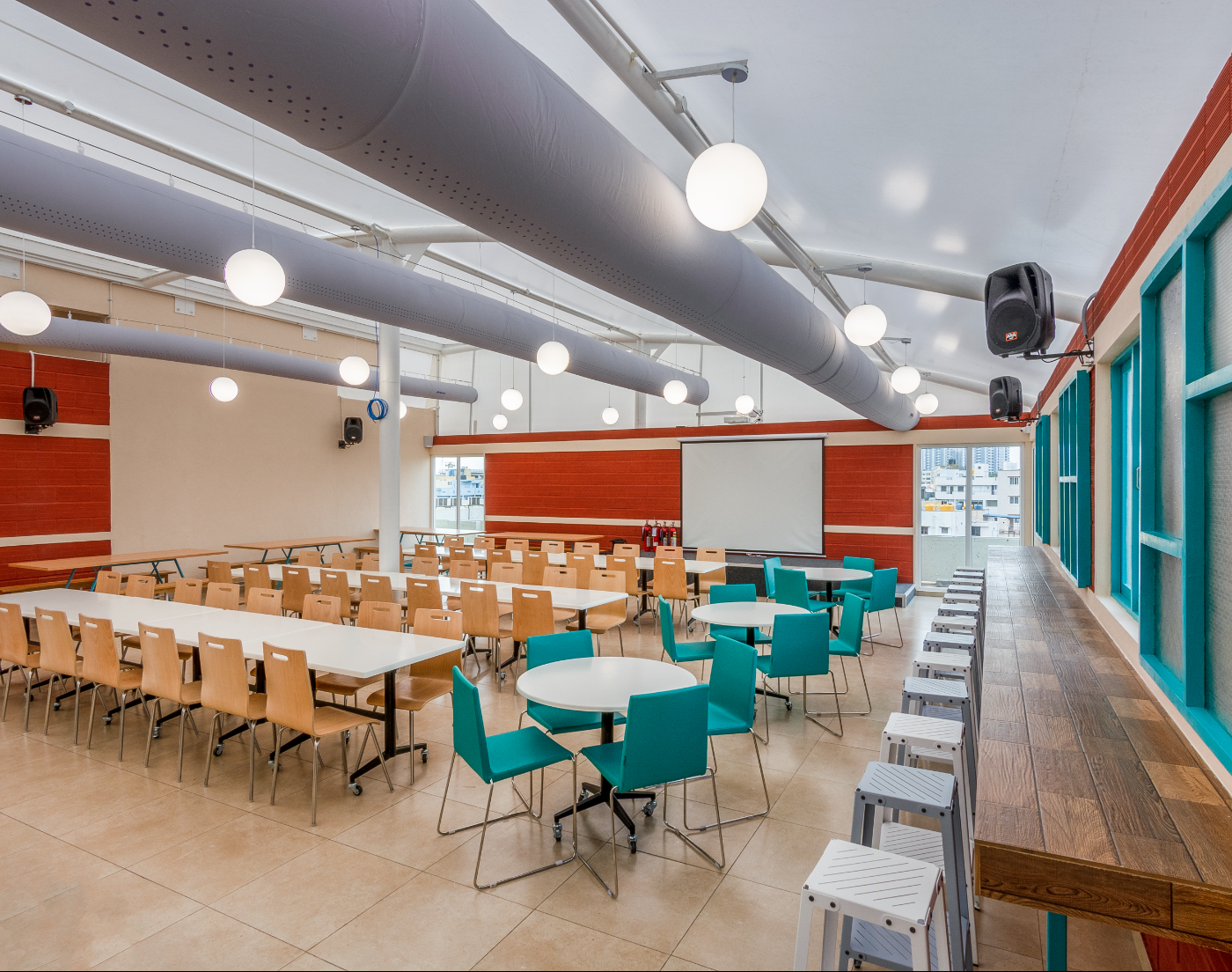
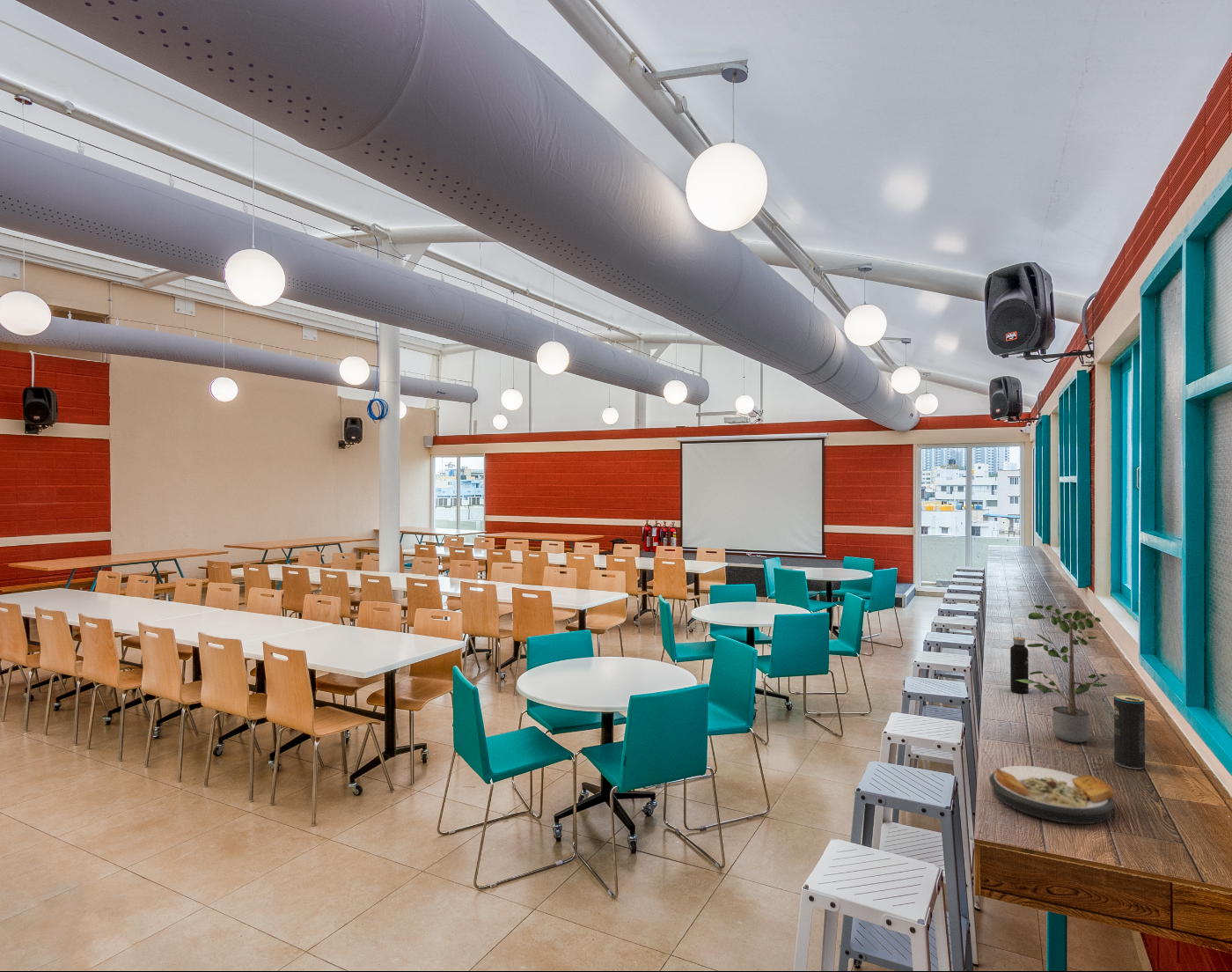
+ beverage can [1113,693,1146,770]
+ potted plant [1015,603,1108,743]
+ plate [988,765,1116,825]
+ water bottle [1009,631,1030,695]
